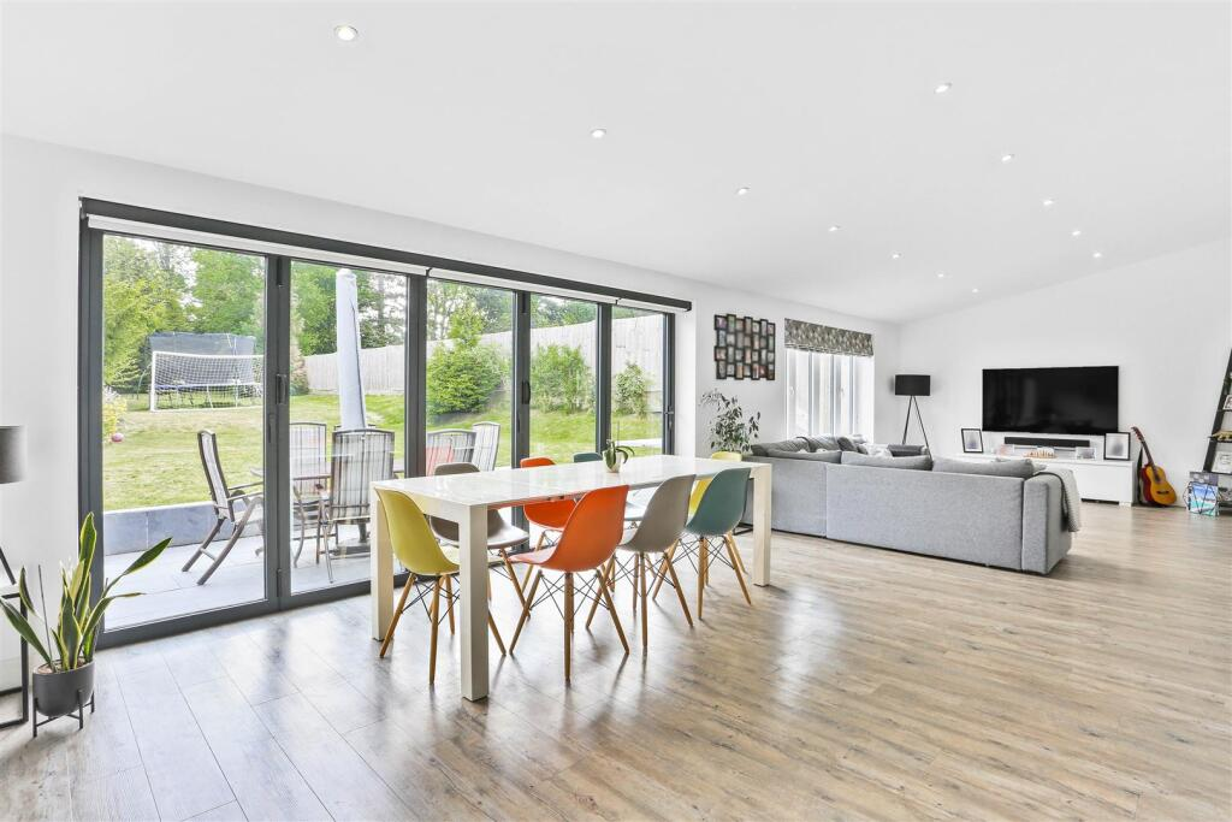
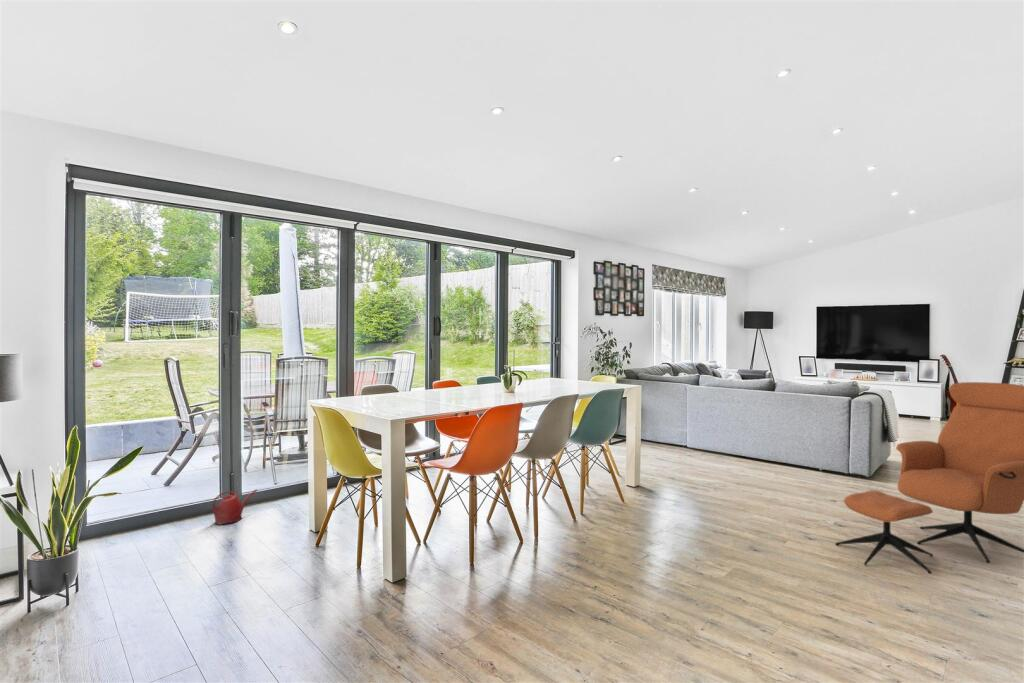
+ watering can [212,488,259,526]
+ armchair [835,381,1024,575]
